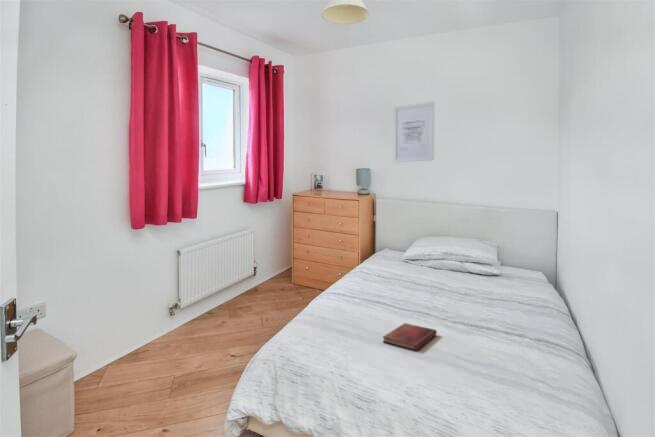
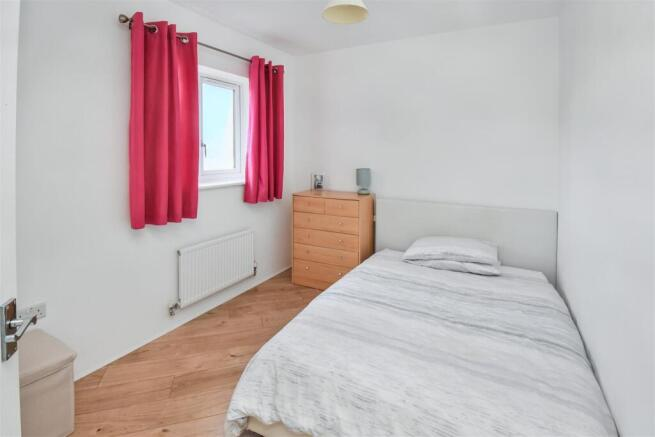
- diary [382,322,438,352]
- wall art [392,101,435,164]
